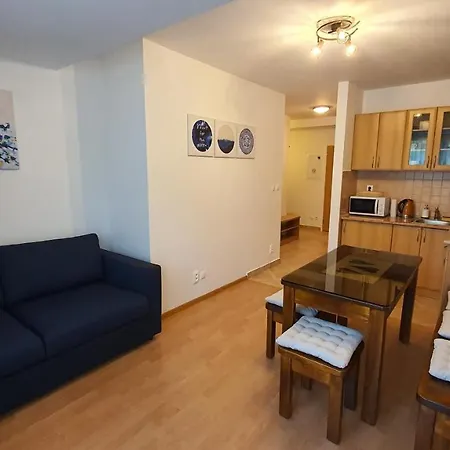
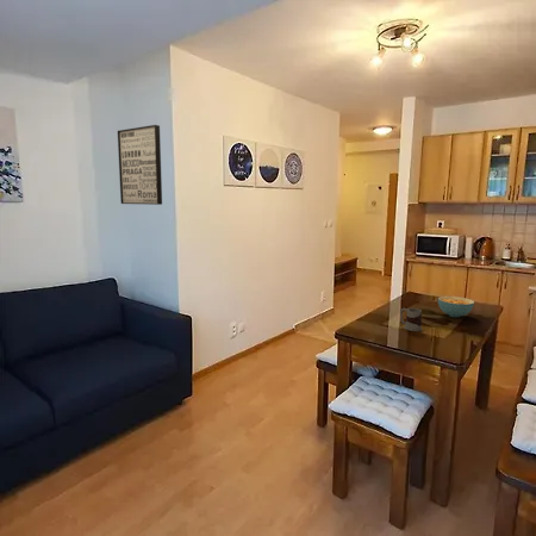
+ cereal bowl [437,295,475,318]
+ wall art [117,124,163,206]
+ mug [399,307,423,332]
